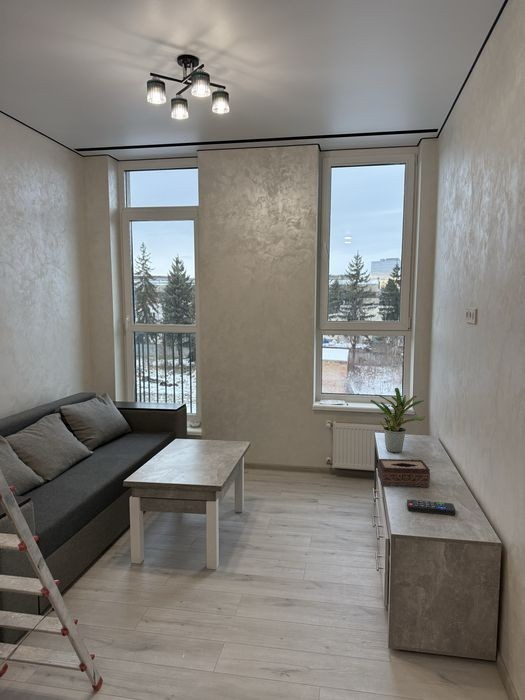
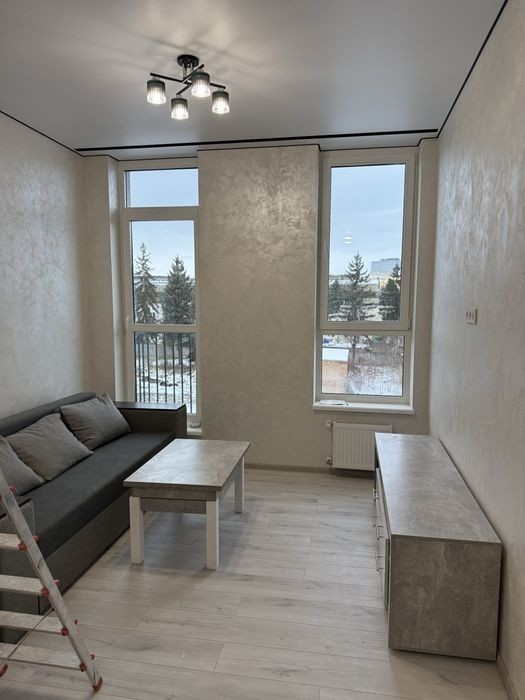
- remote control [406,498,457,516]
- tissue box [376,458,431,488]
- potted plant [370,387,426,454]
